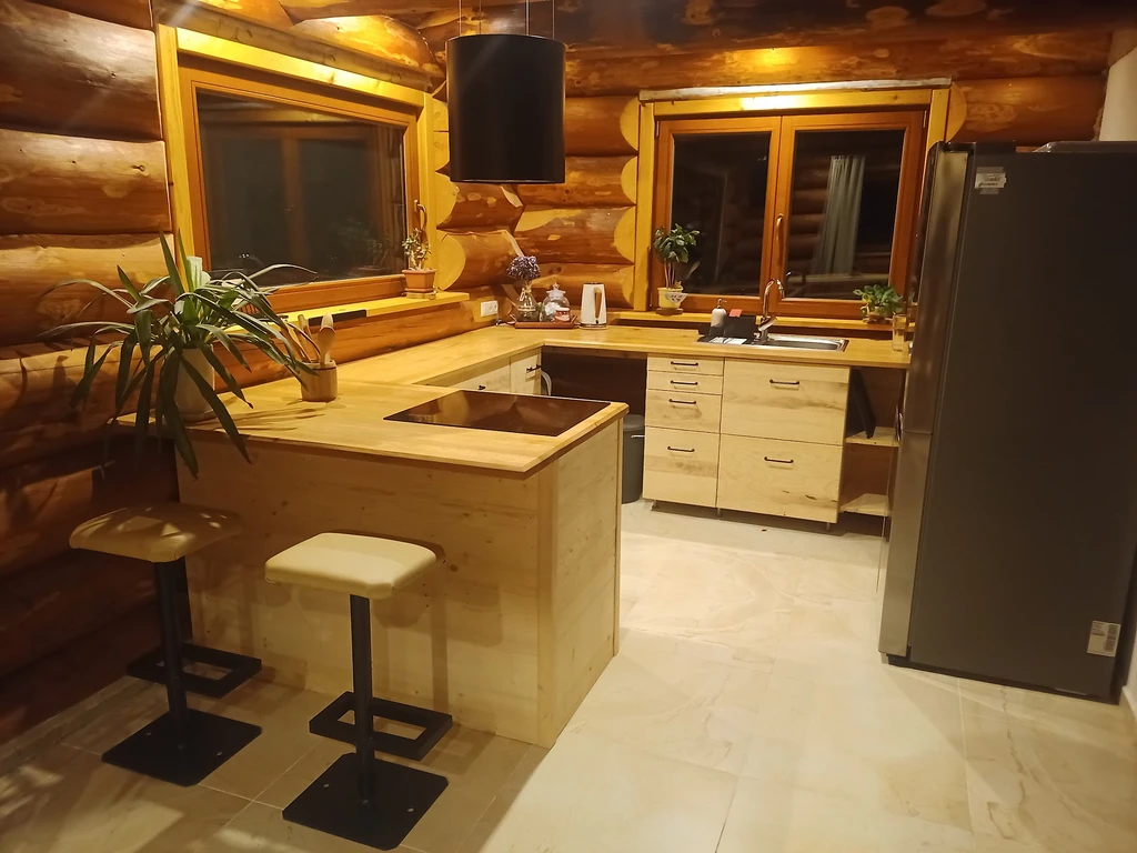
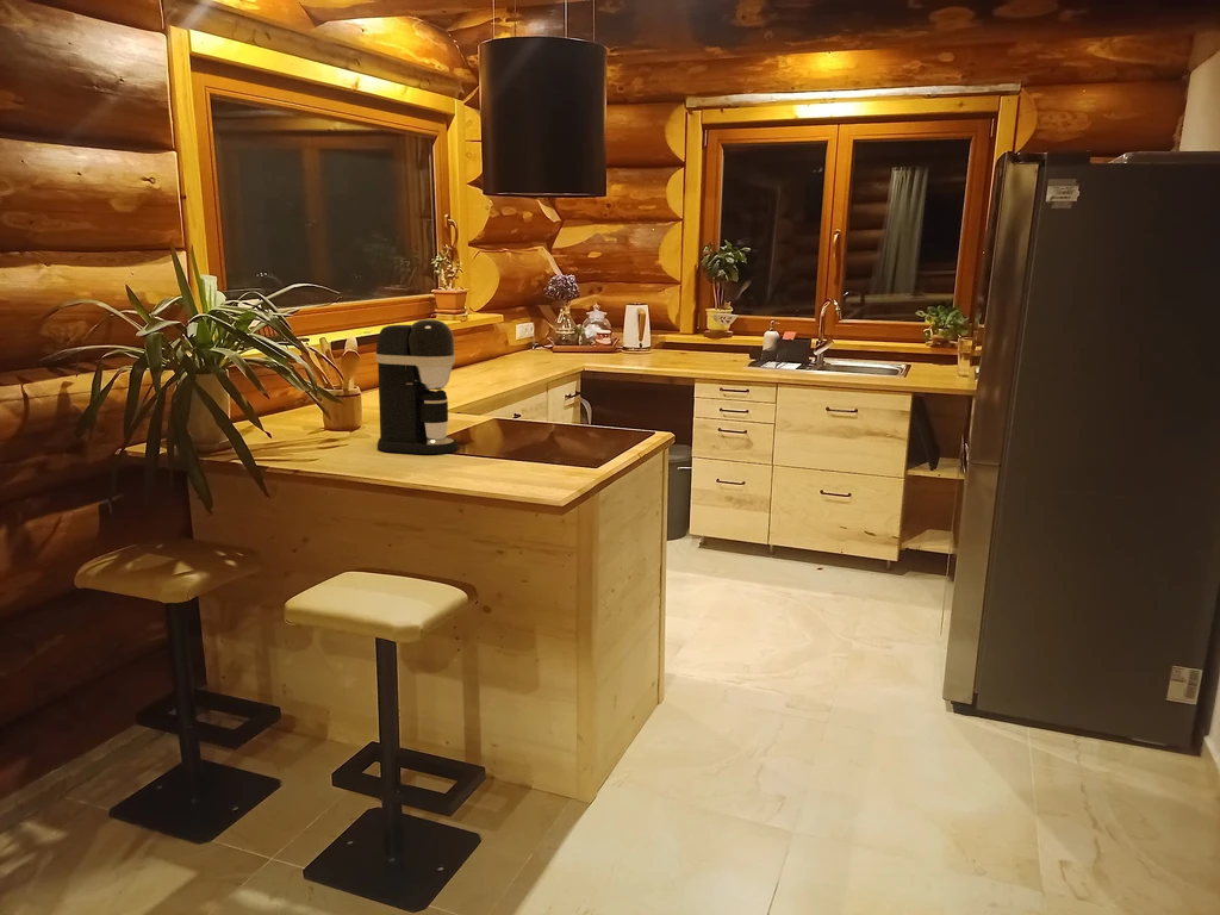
+ coffee maker [374,318,459,455]
